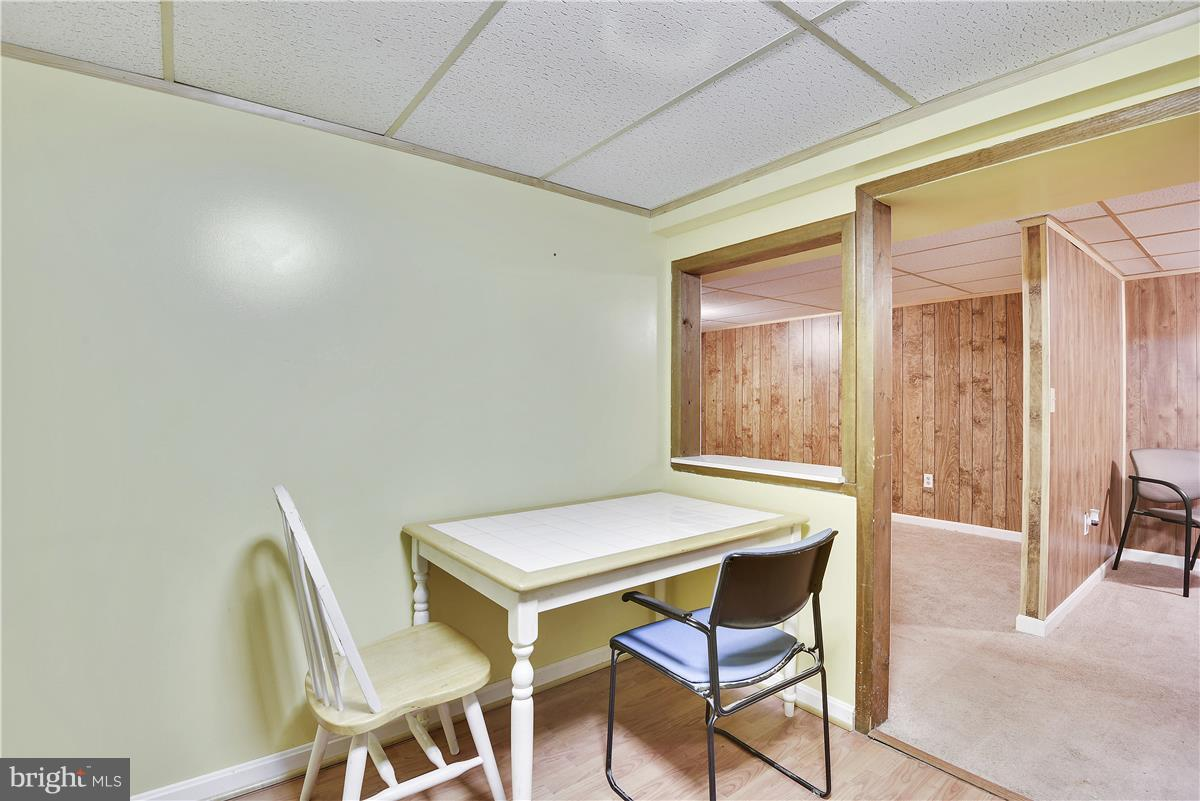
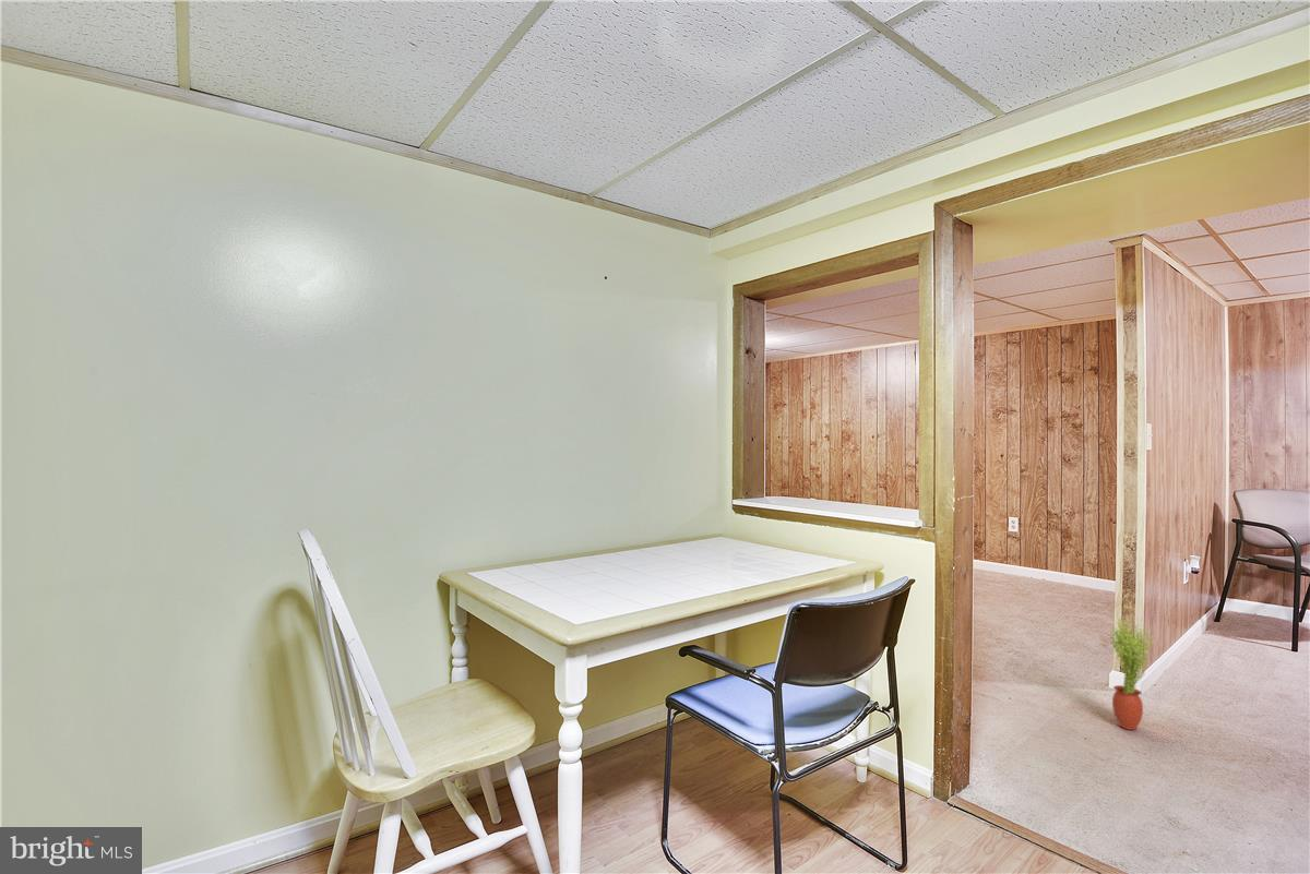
+ potted plant [1108,616,1156,731]
